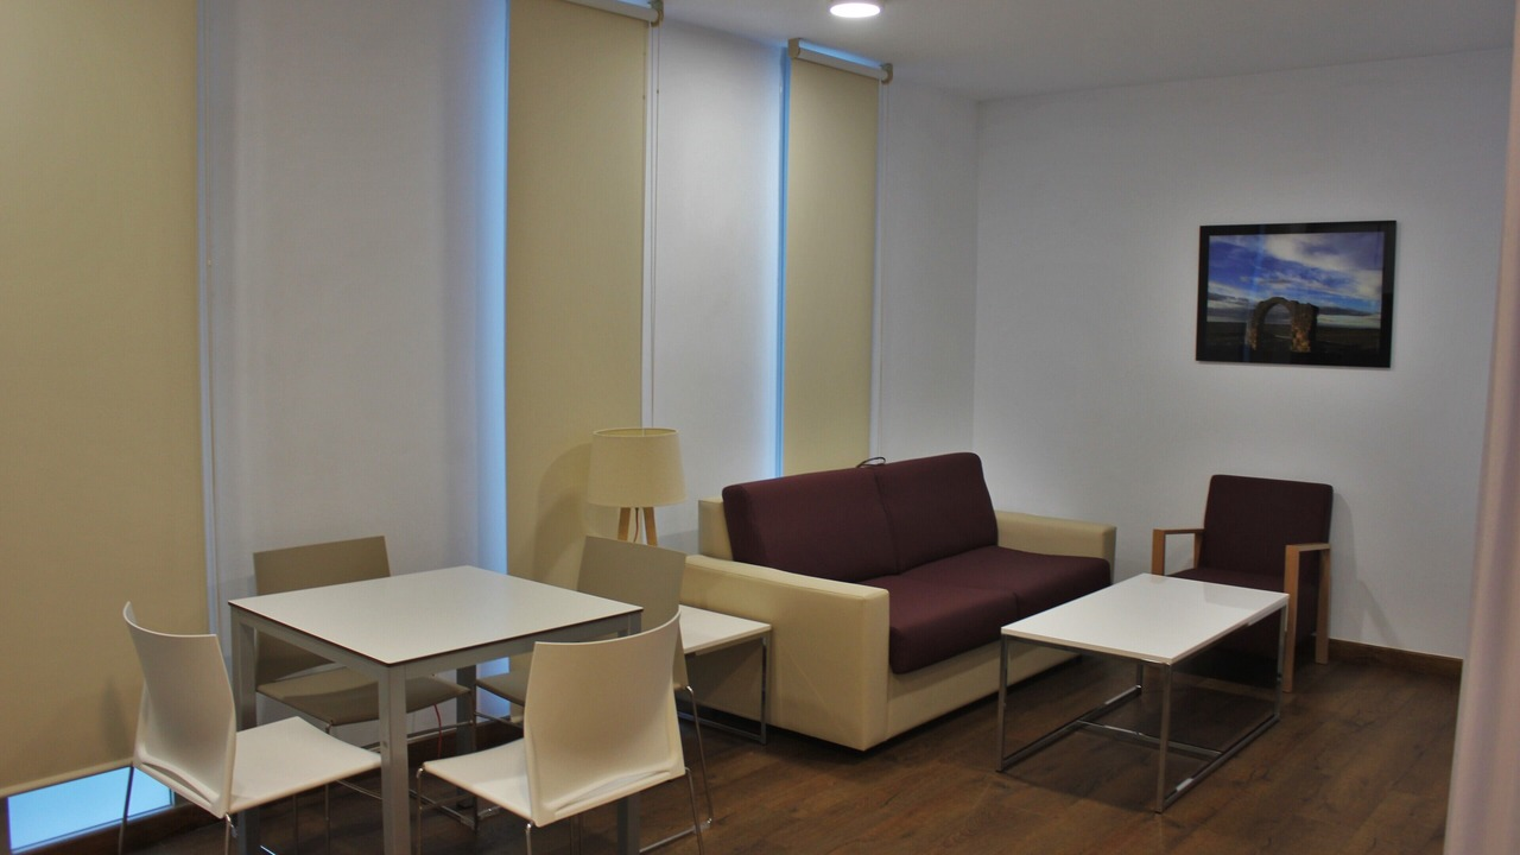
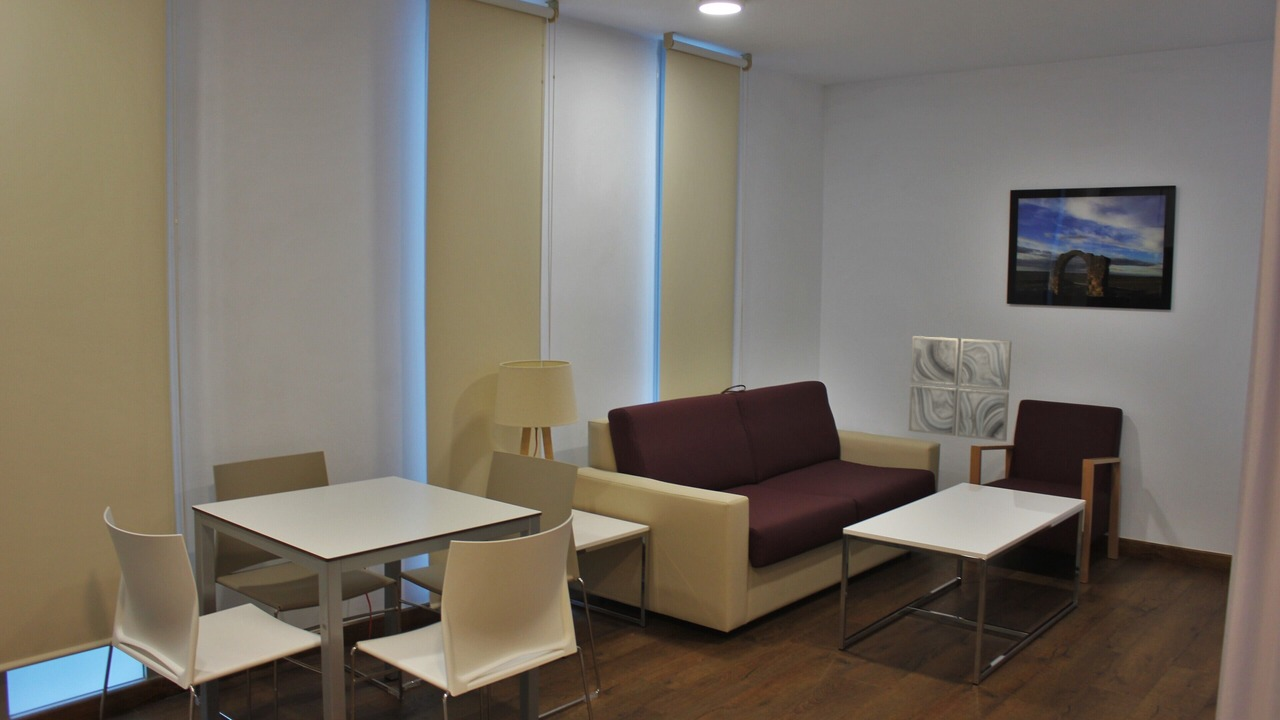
+ wall art [908,335,1013,443]
